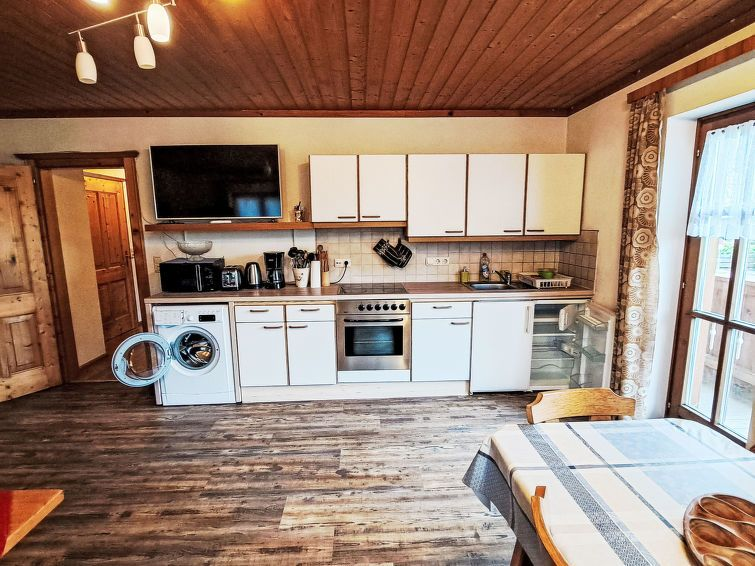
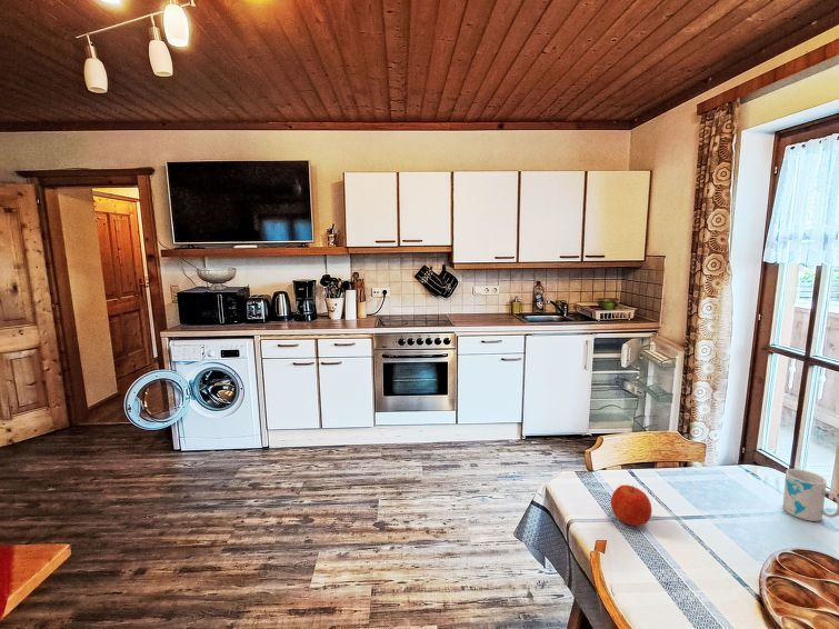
+ mug [782,468,839,522]
+ apple [610,483,653,527]
